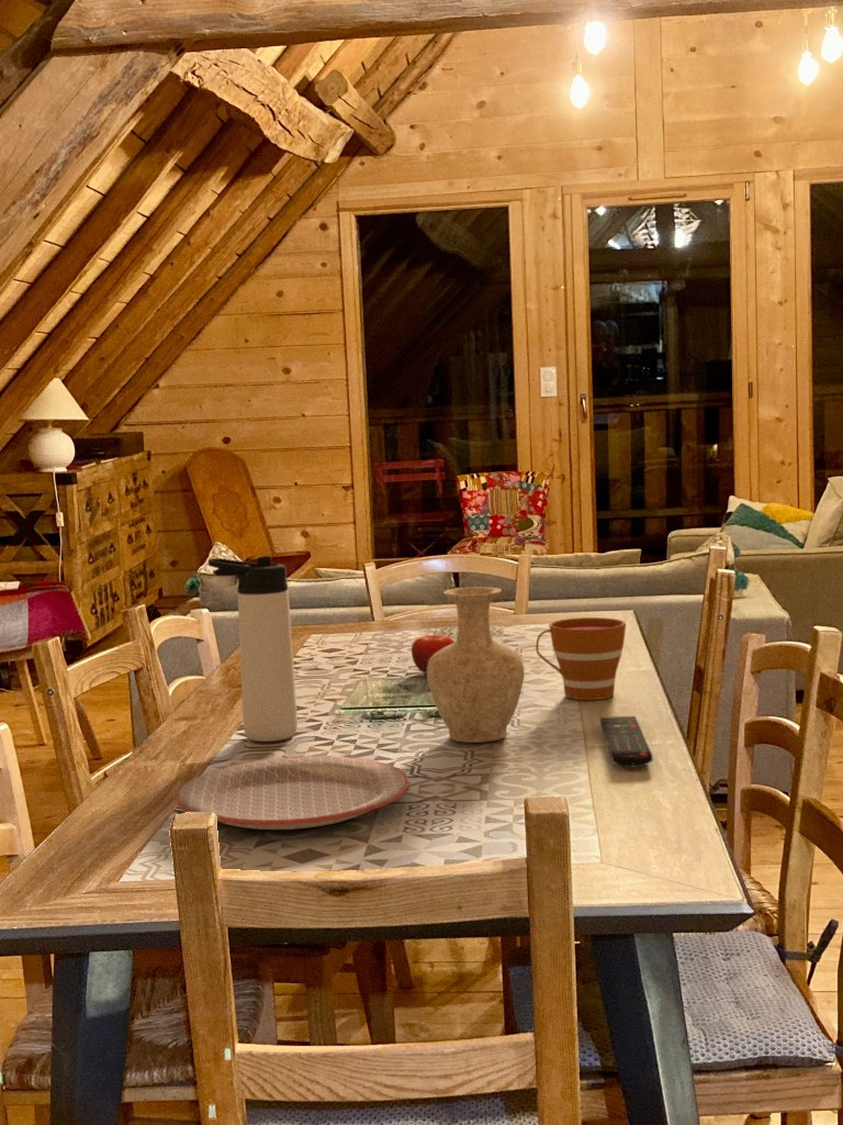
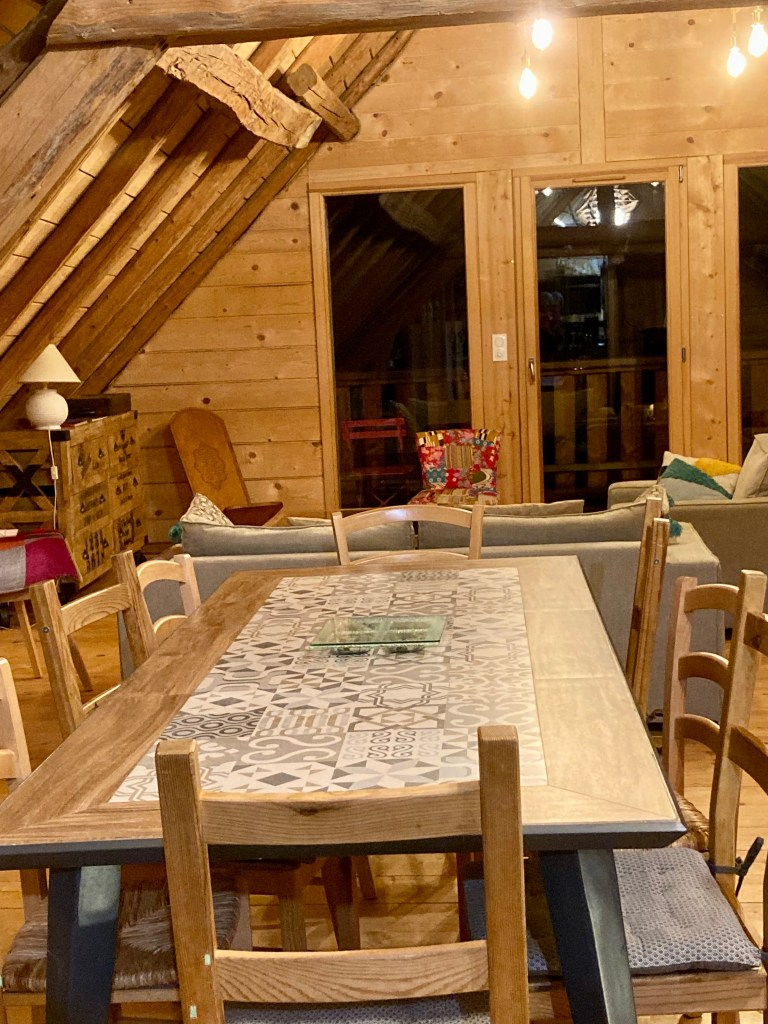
- fruit [411,627,456,673]
- plate [176,755,411,831]
- vase [426,586,526,744]
- remote control [599,715,653,768]
- cup [535,616,627,701]
- thermos bottle [207,555,299,743]
